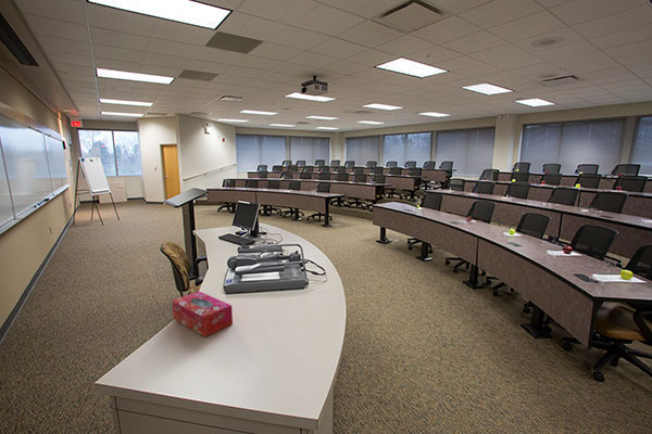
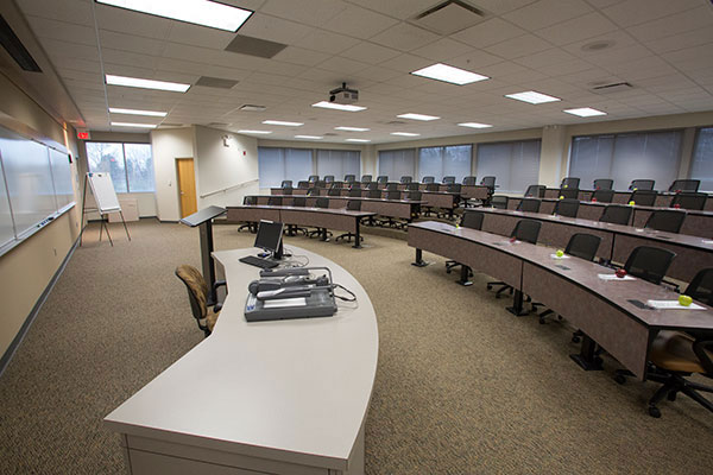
- tissue box [172,291,234,339]
